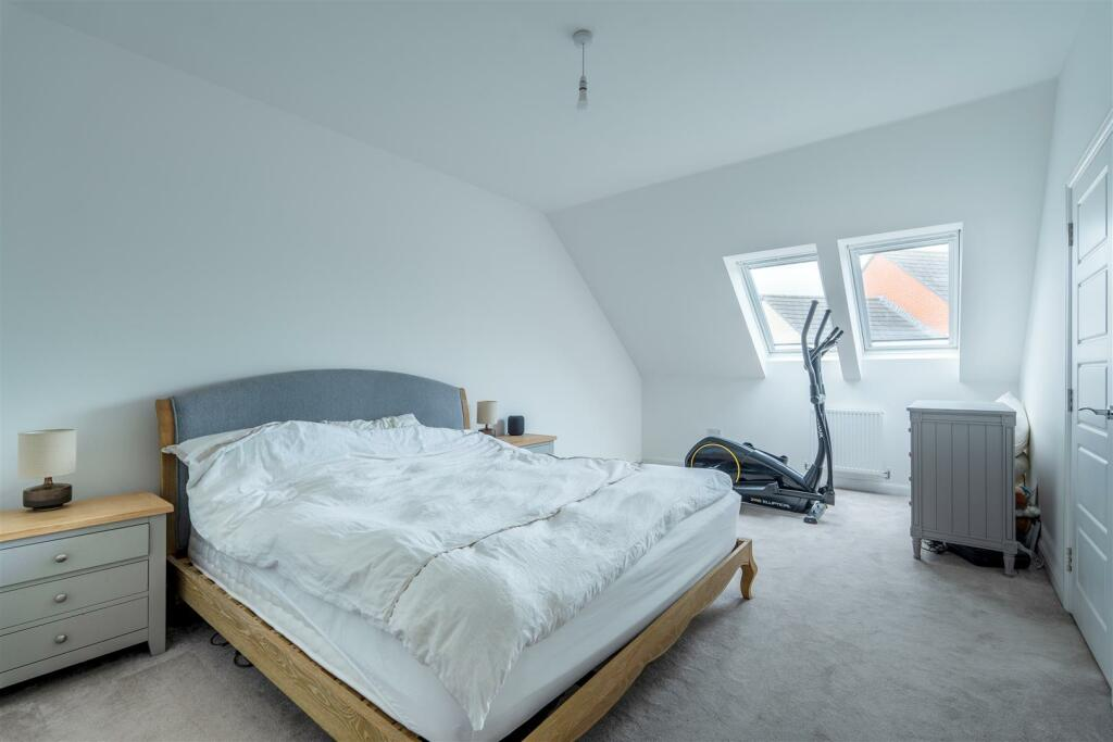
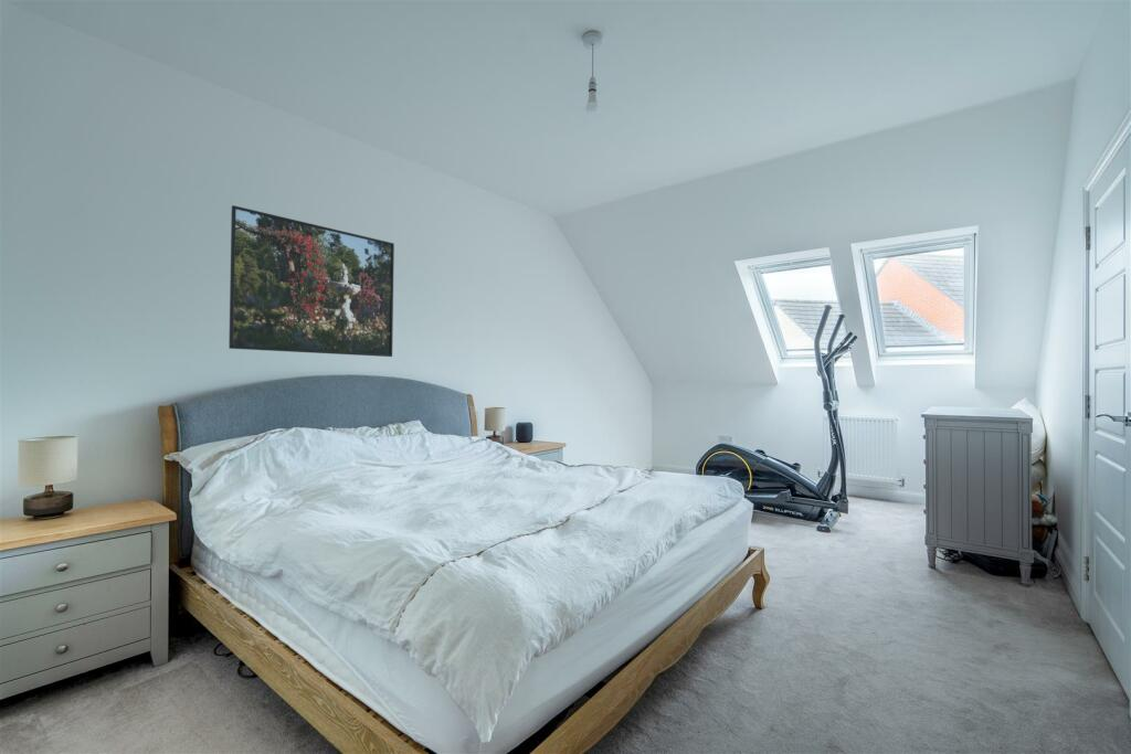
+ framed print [228,204,395,358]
